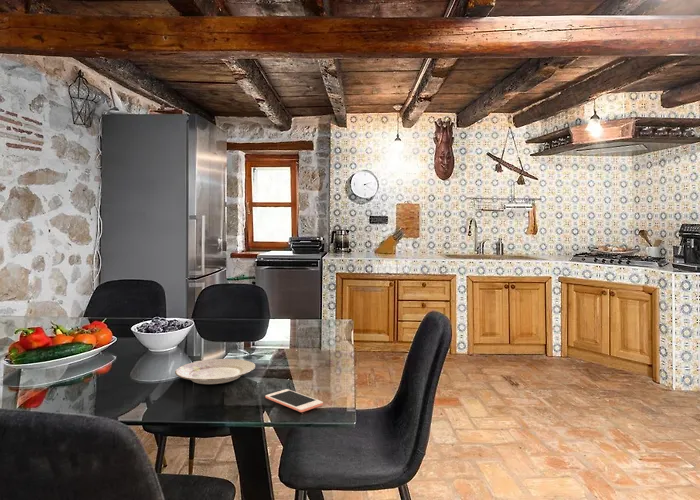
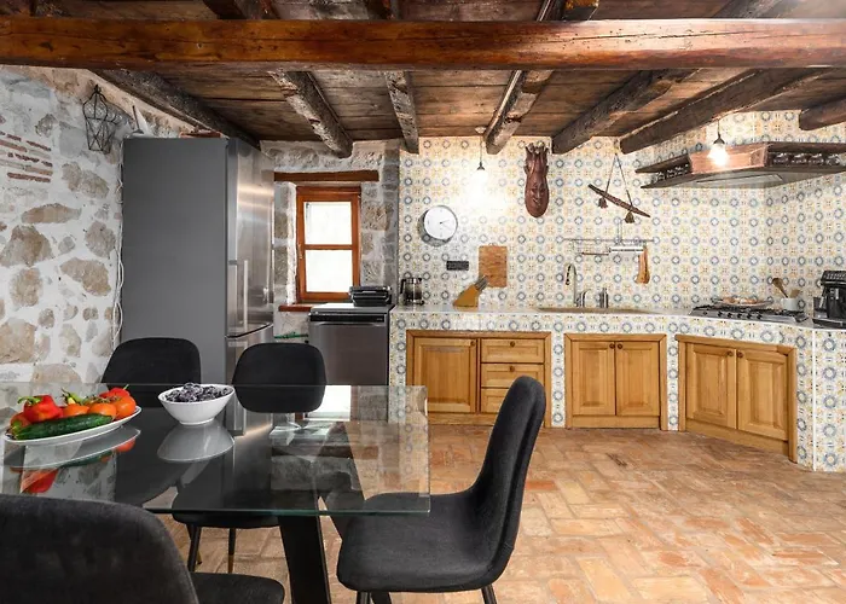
- cell phone [264,388,324,413]
- plate [174,358,256,385]
